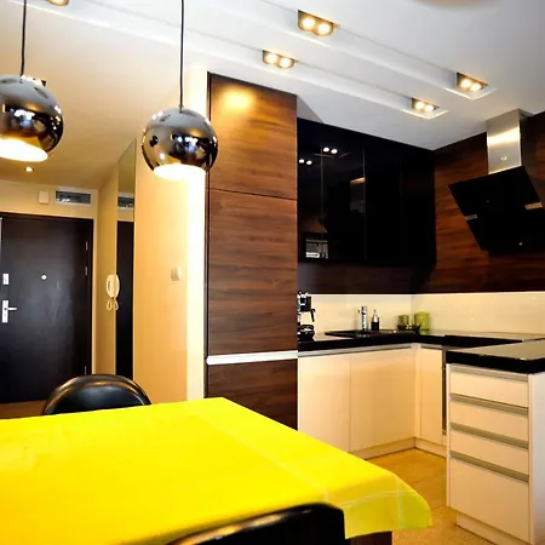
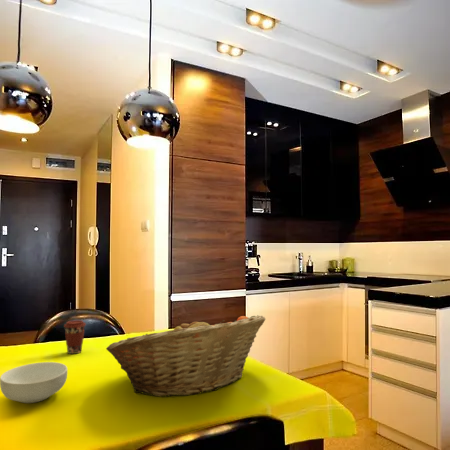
+ cereal bowl [0,361,68,404]
+ coffee cup [63,319,87,355]
+ fruit basket [105,314,266,398]
